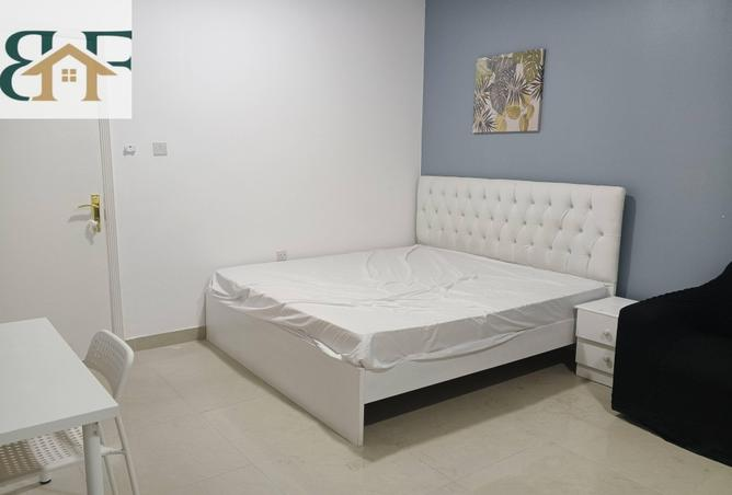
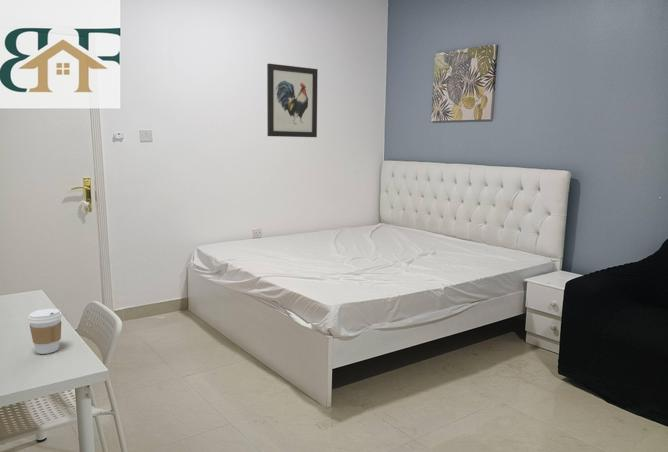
+ wall art [266,63,319,138]
+ coffee cup [27,308,63,355]
